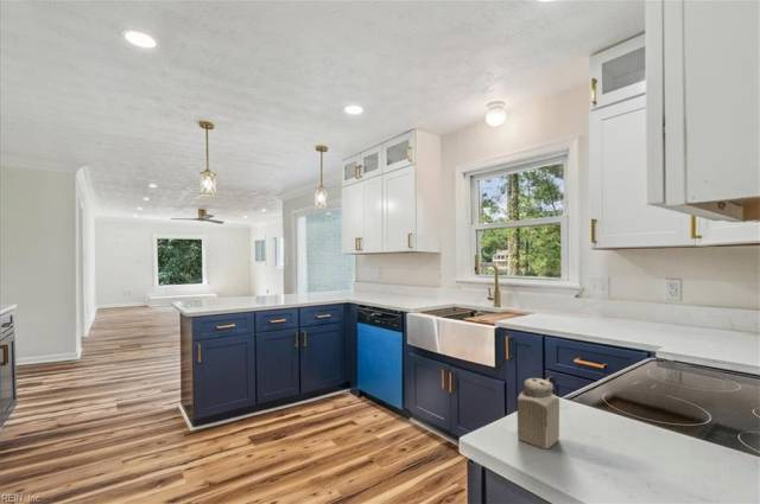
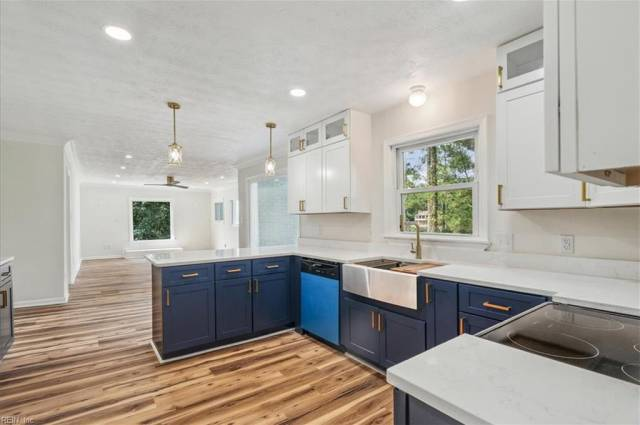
- salt shaker [515,377,560,449]
